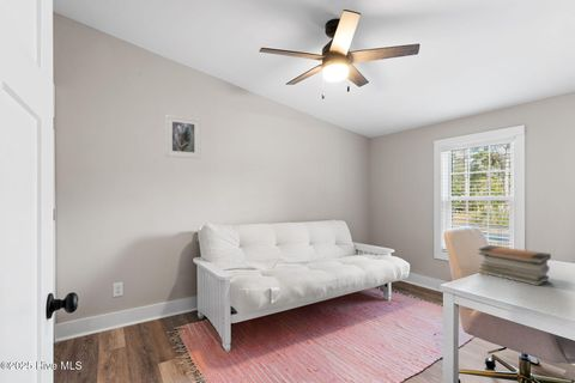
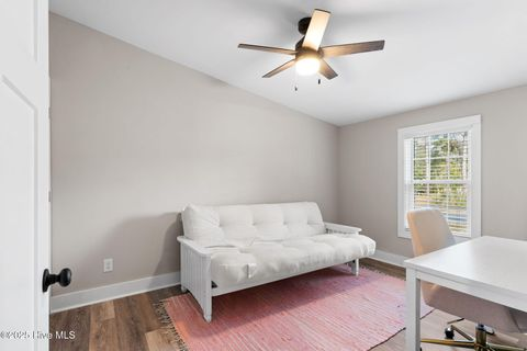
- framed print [164,114,201,160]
- book stack [477,244,552,287]
